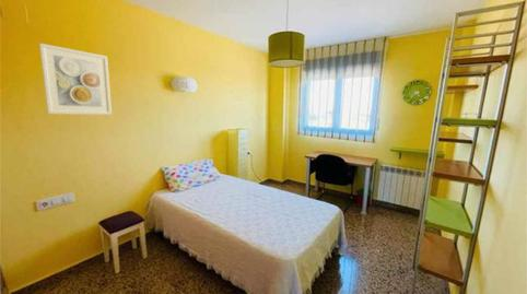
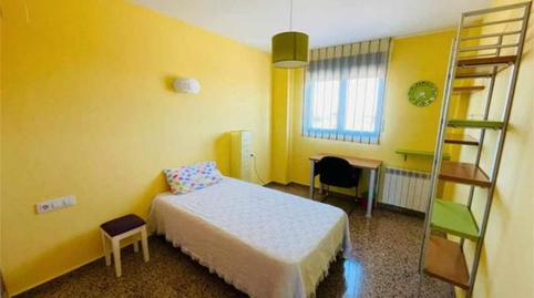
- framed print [38,43,113,116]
